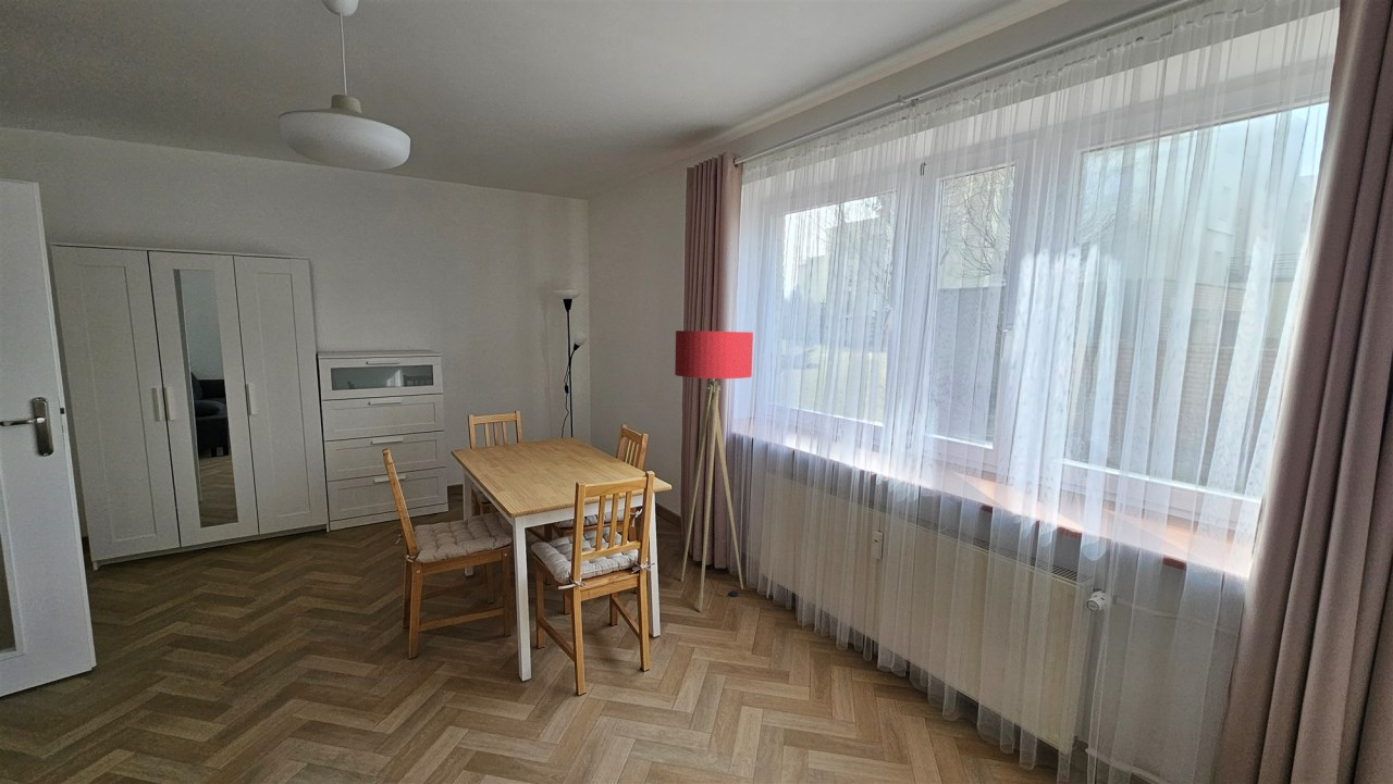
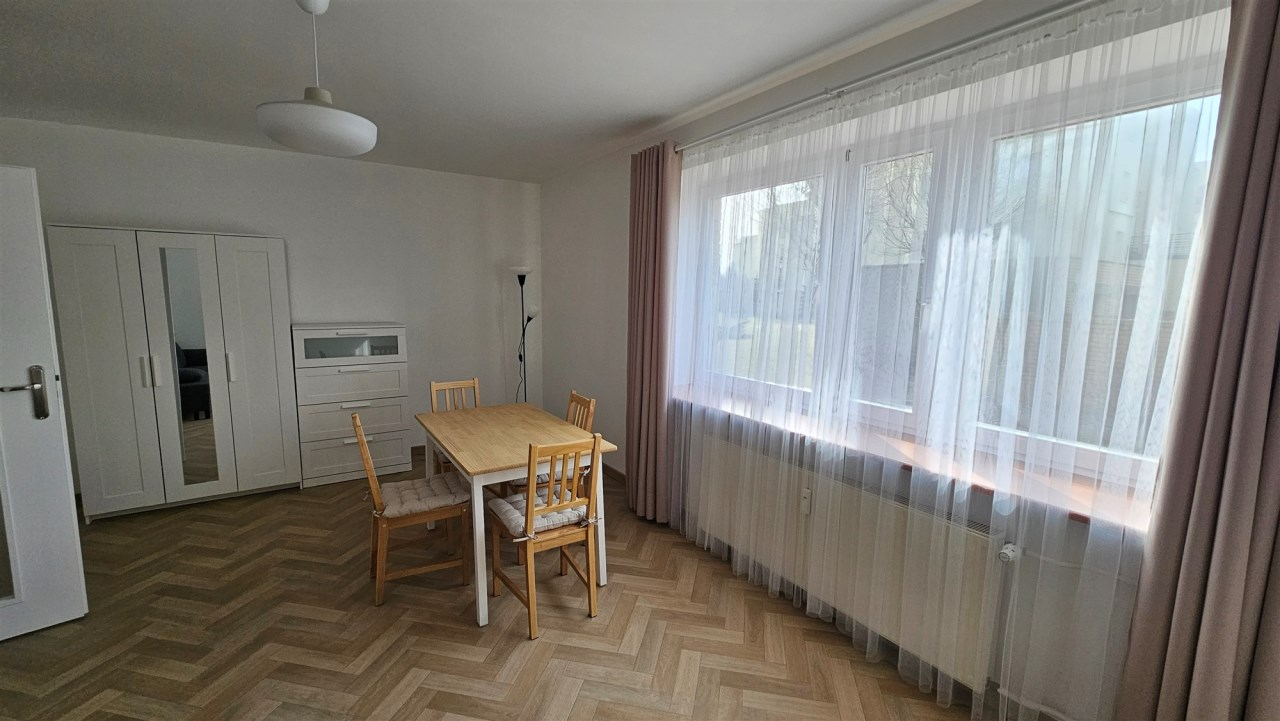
- floor lamp [674,329,754,612]
